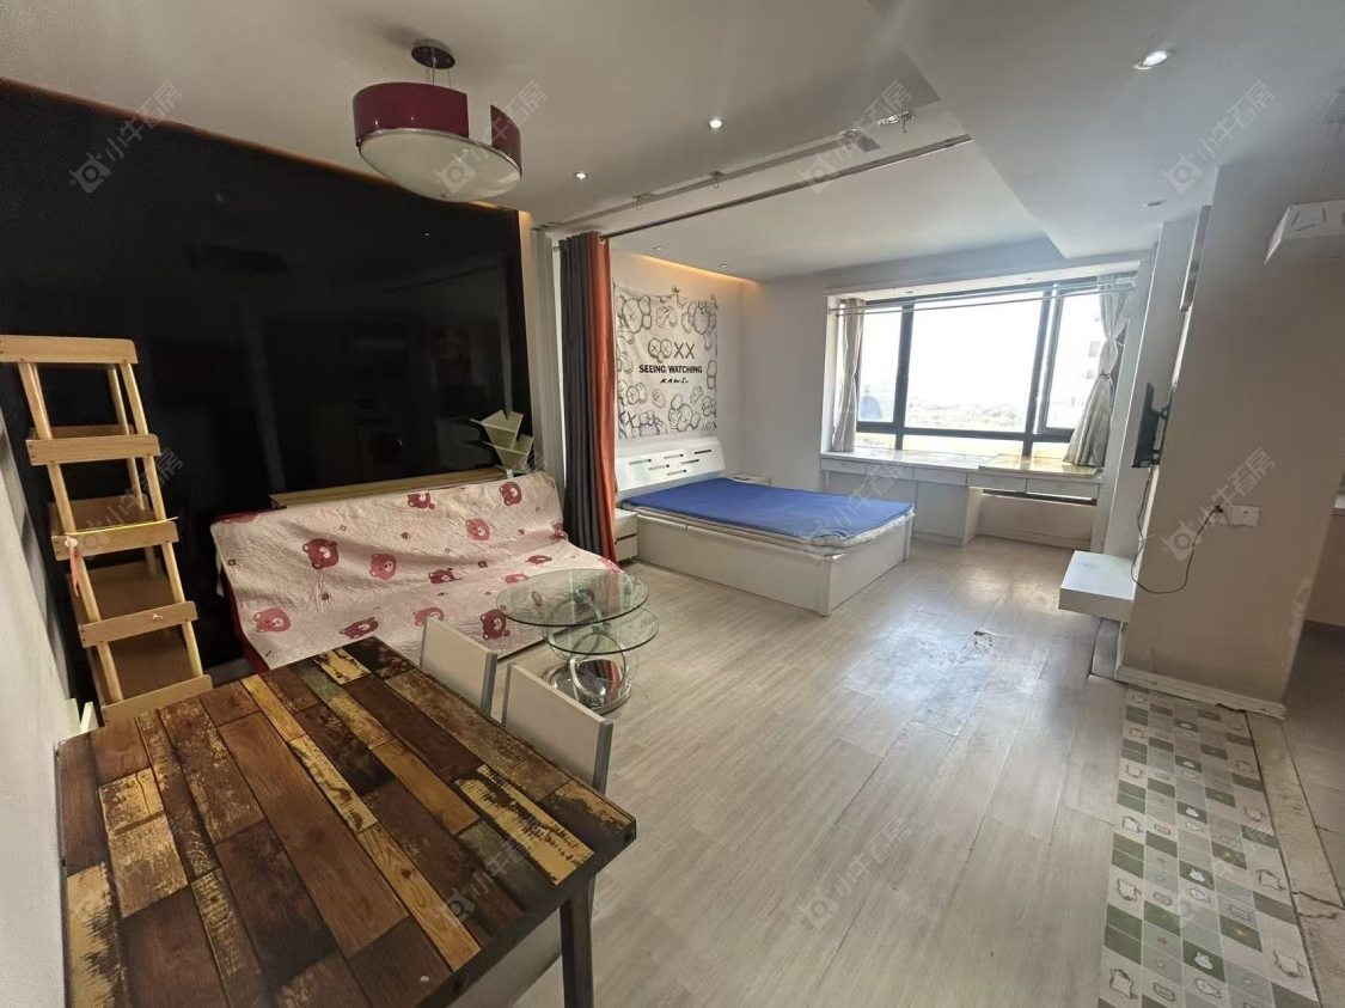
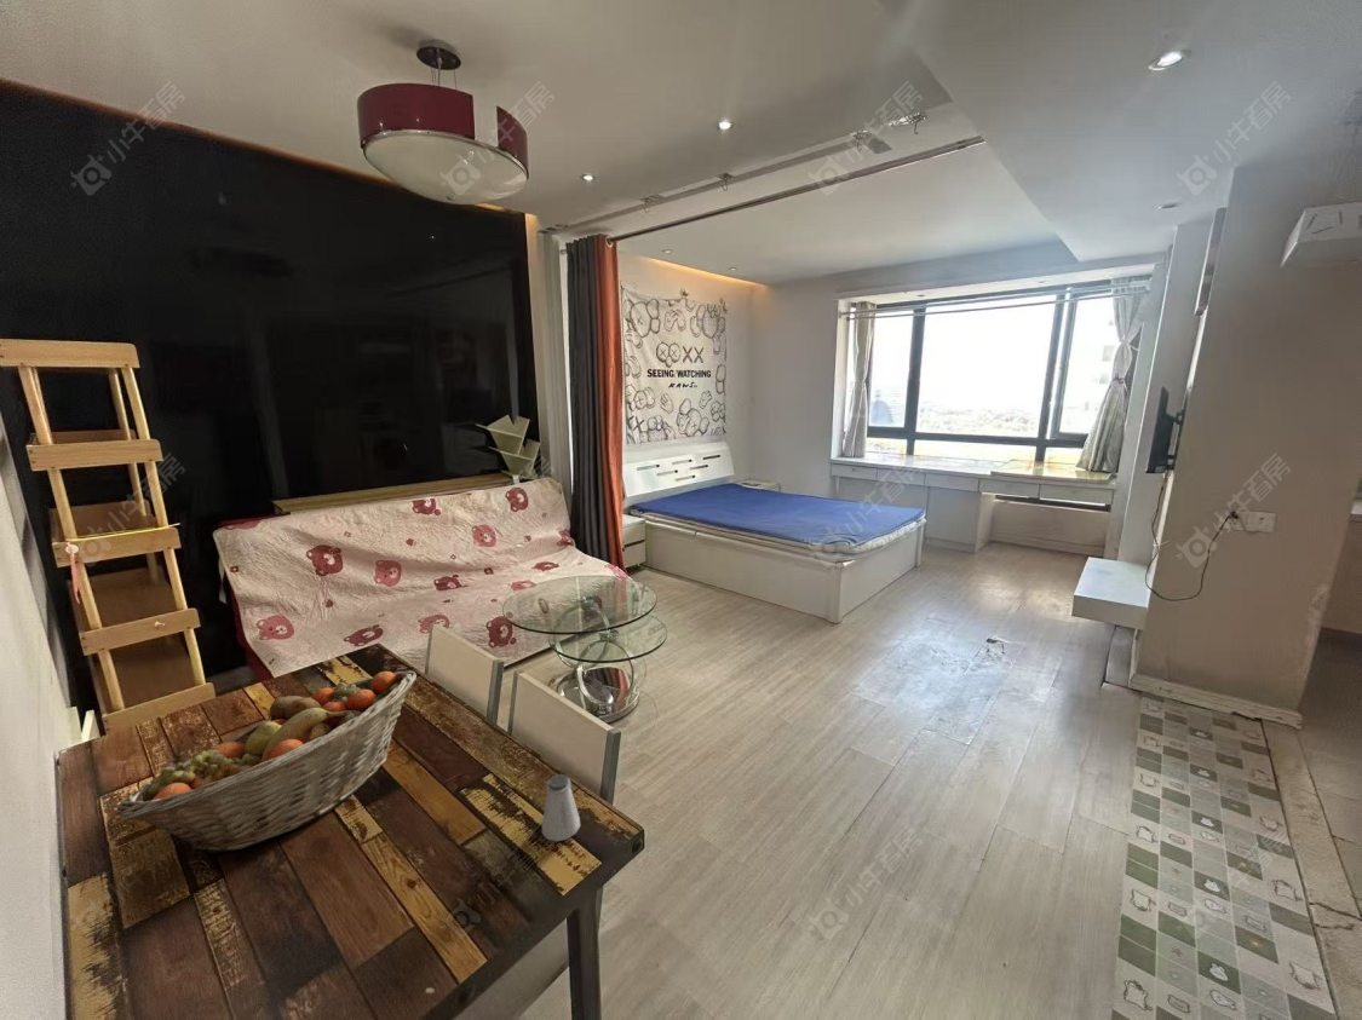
+ saltshaker [541,773,581,842]
+ fruit basket [114,670,418,855]
